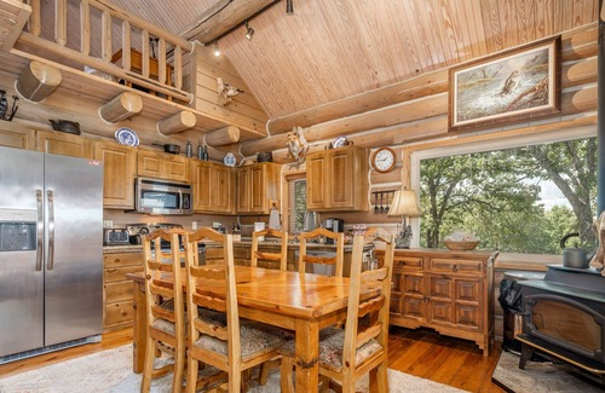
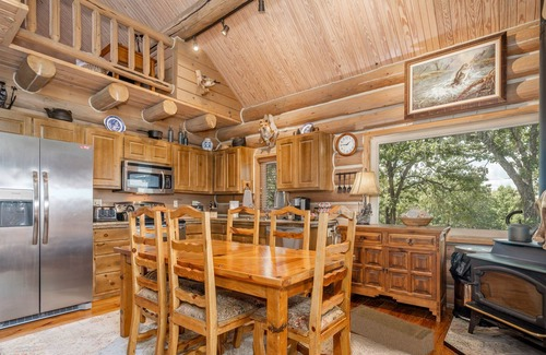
+ architectural model [349,304,436,355]
